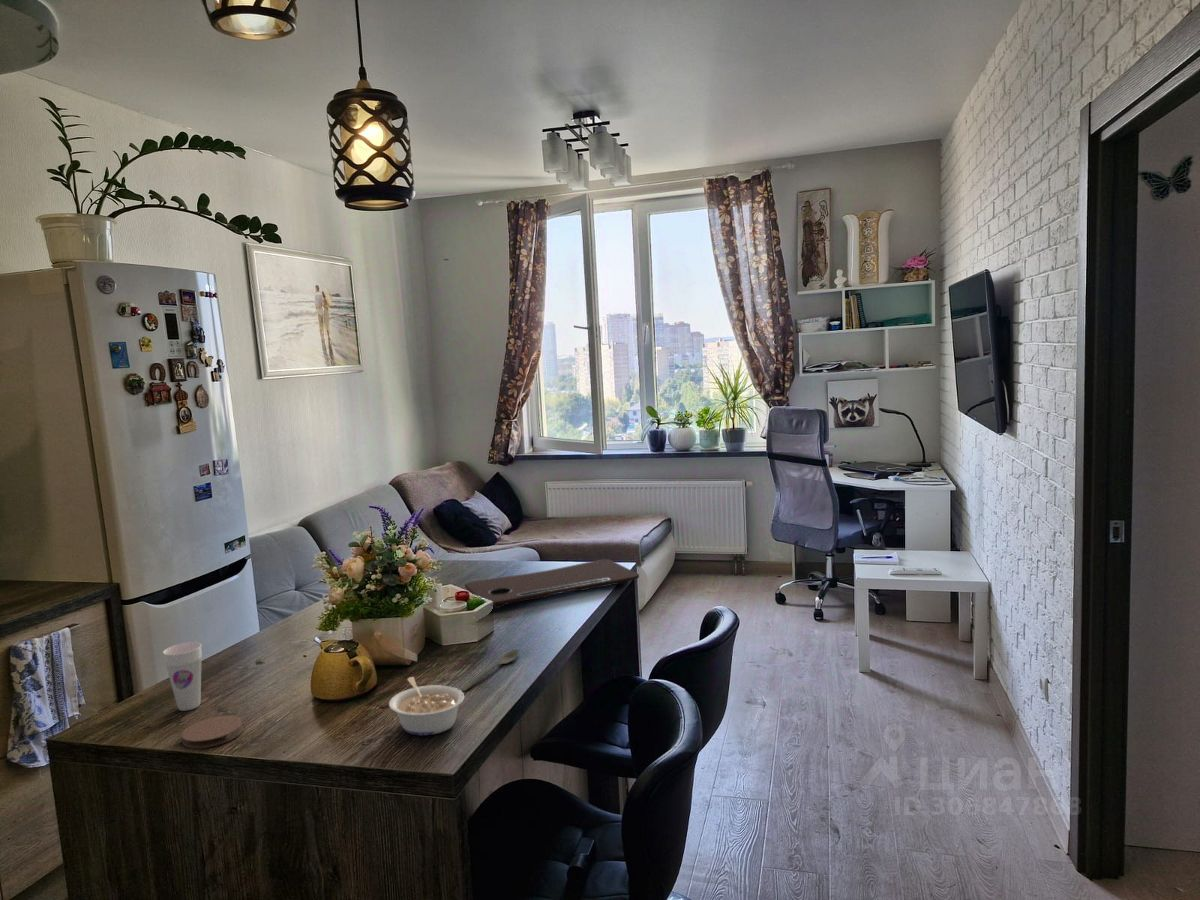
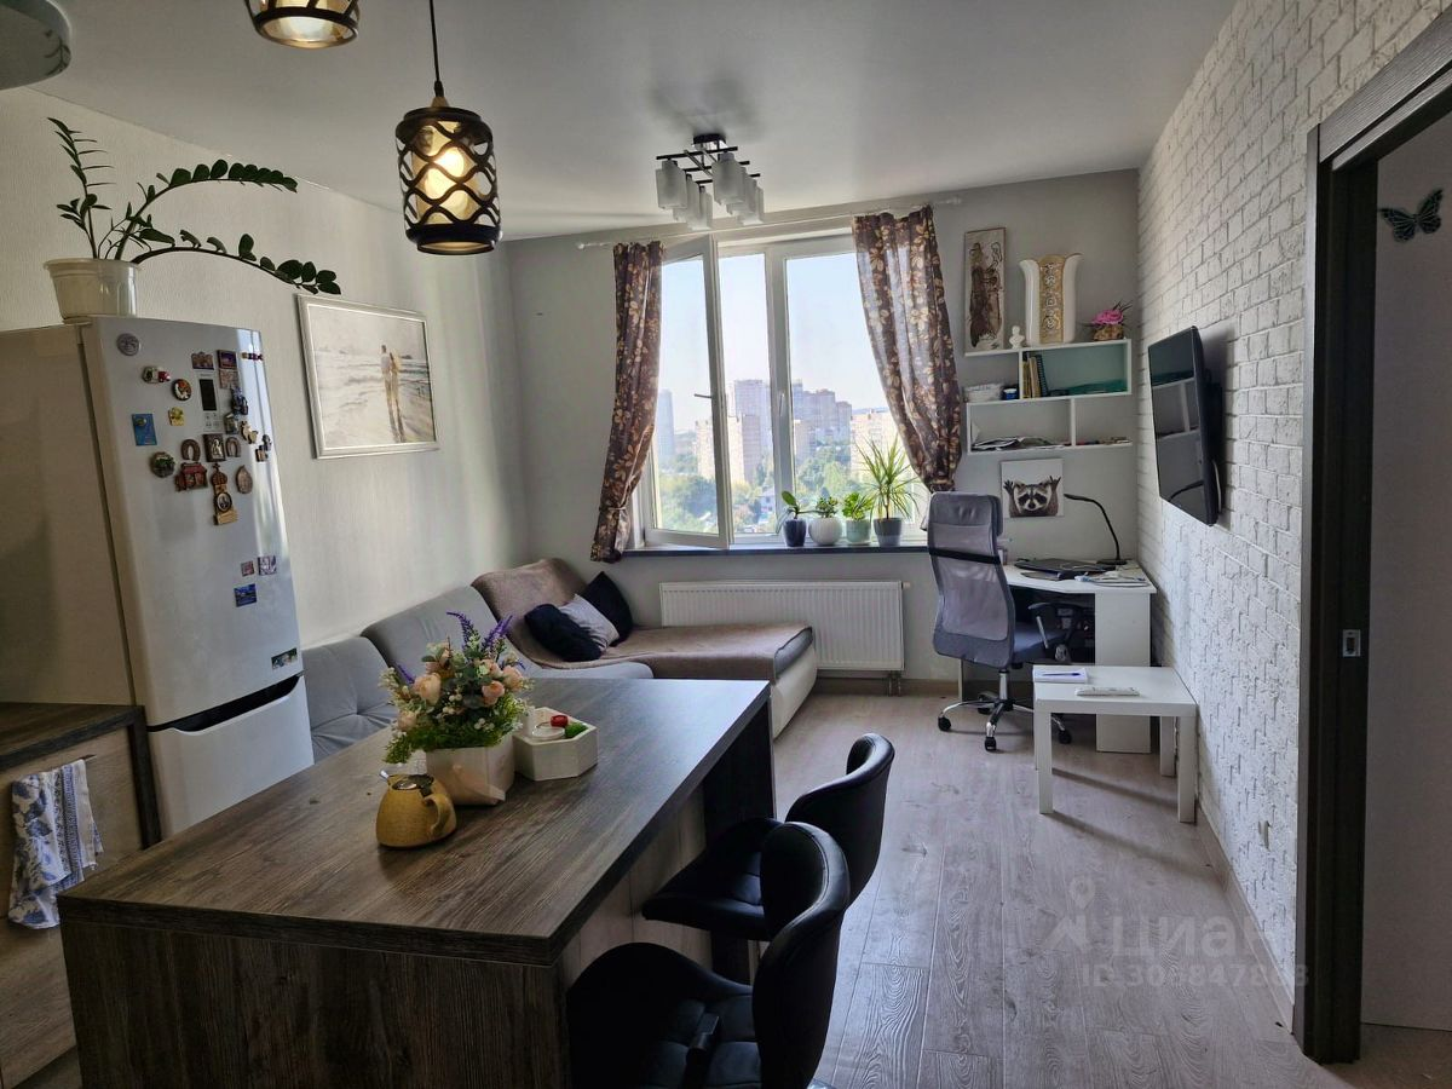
- coaster [181,715,244,749]
- spoon [460,649,519,692]
- cup [162,641,203,712]
- legume [388,676,465,736]
- cutting board [464,558,640,609]
